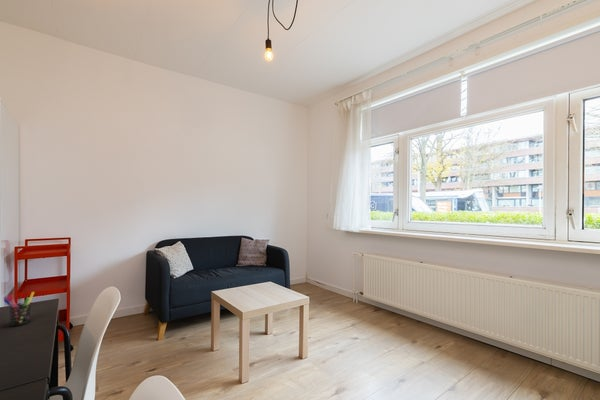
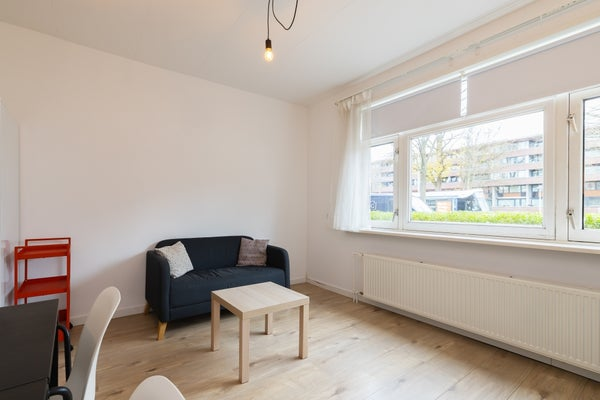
- pen holder [2,291,35,327]
